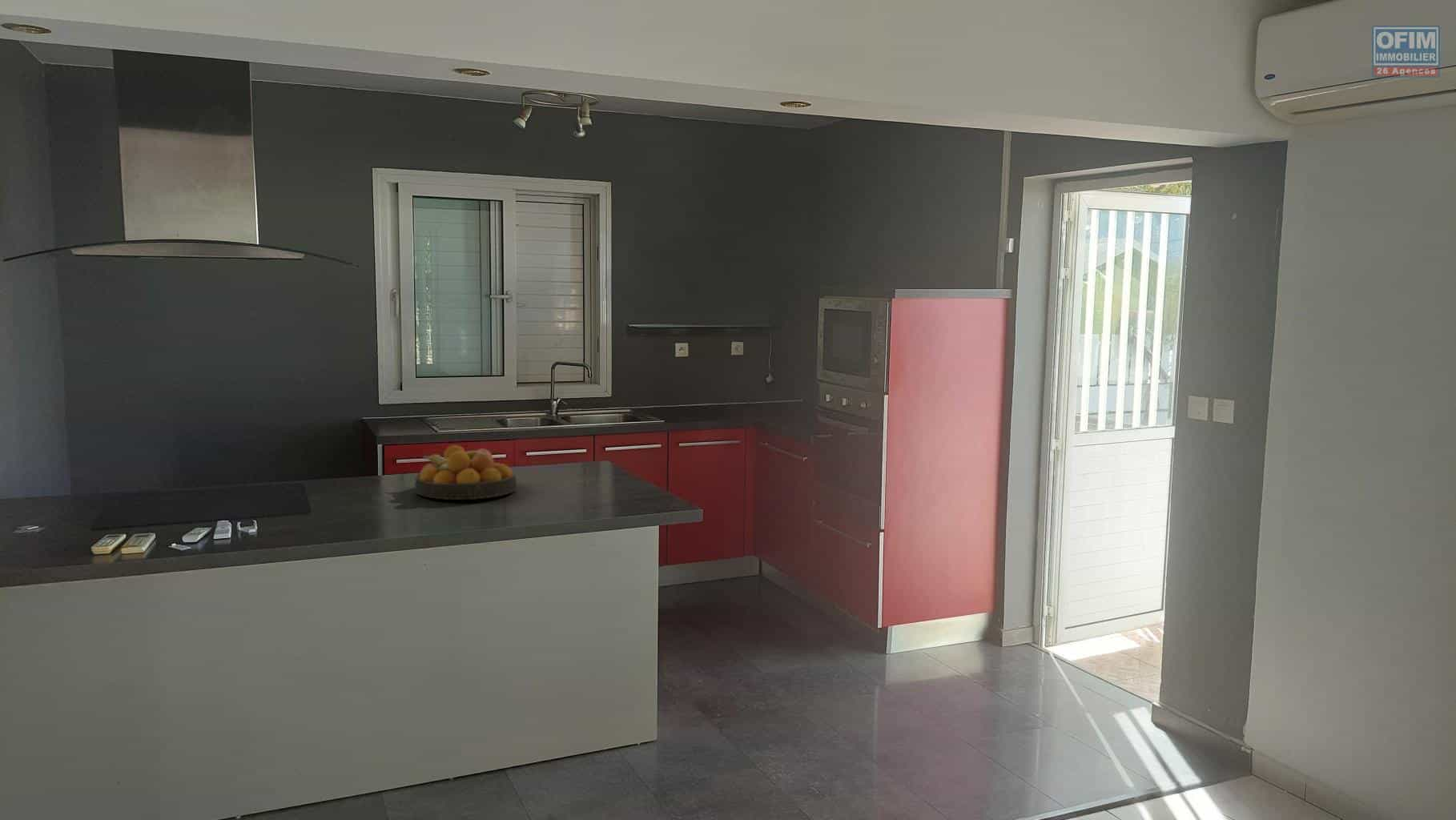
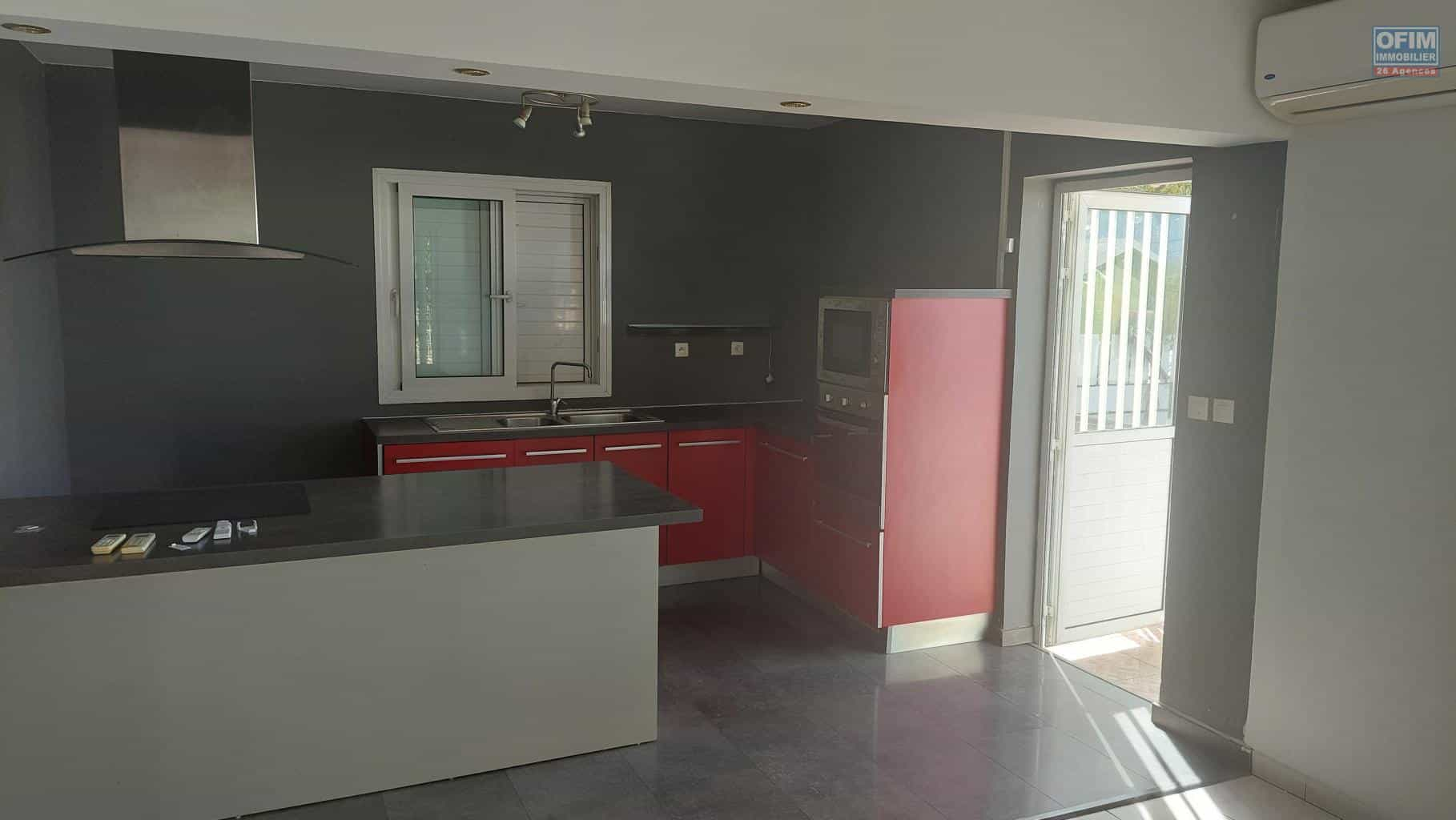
- fruit bowl [414,444,517,500]
